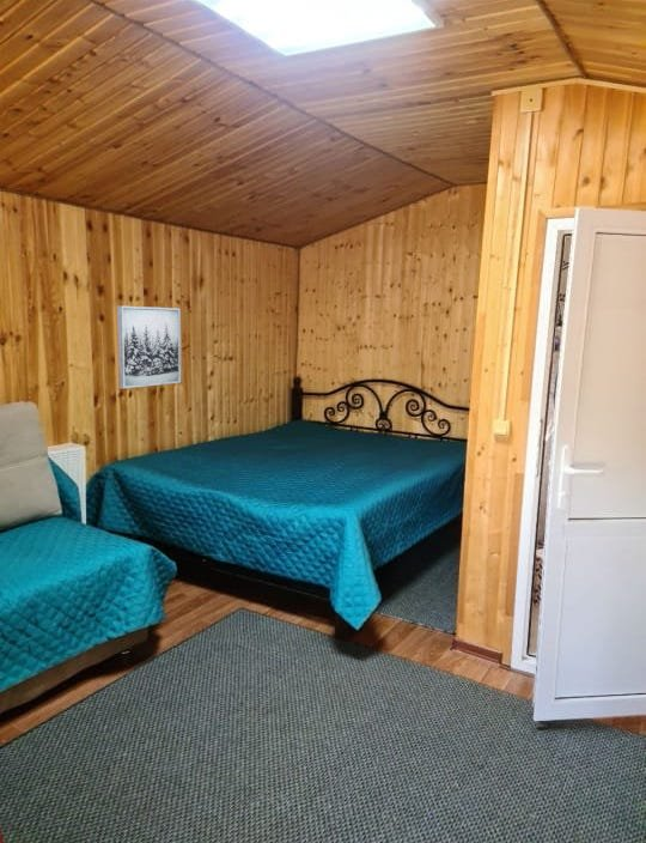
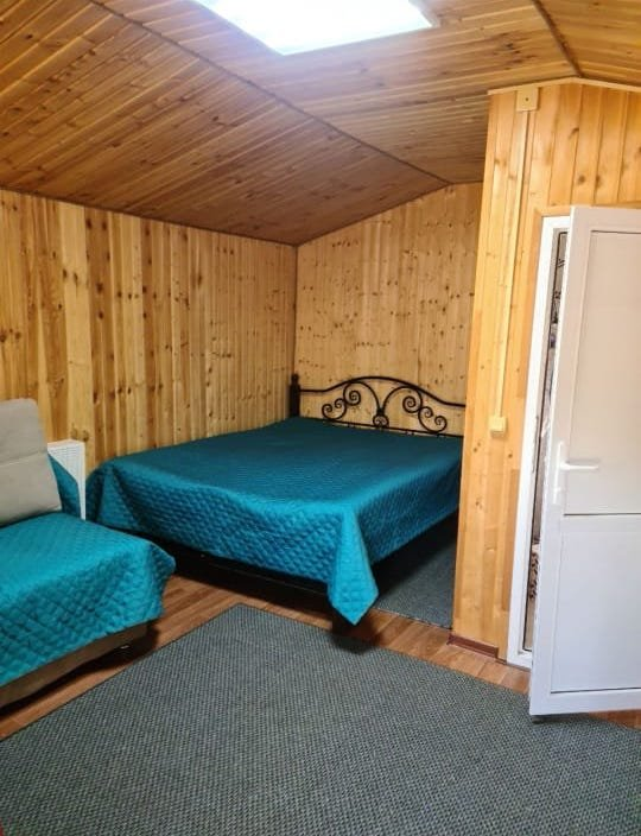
- wall art [116,304,182,390]
